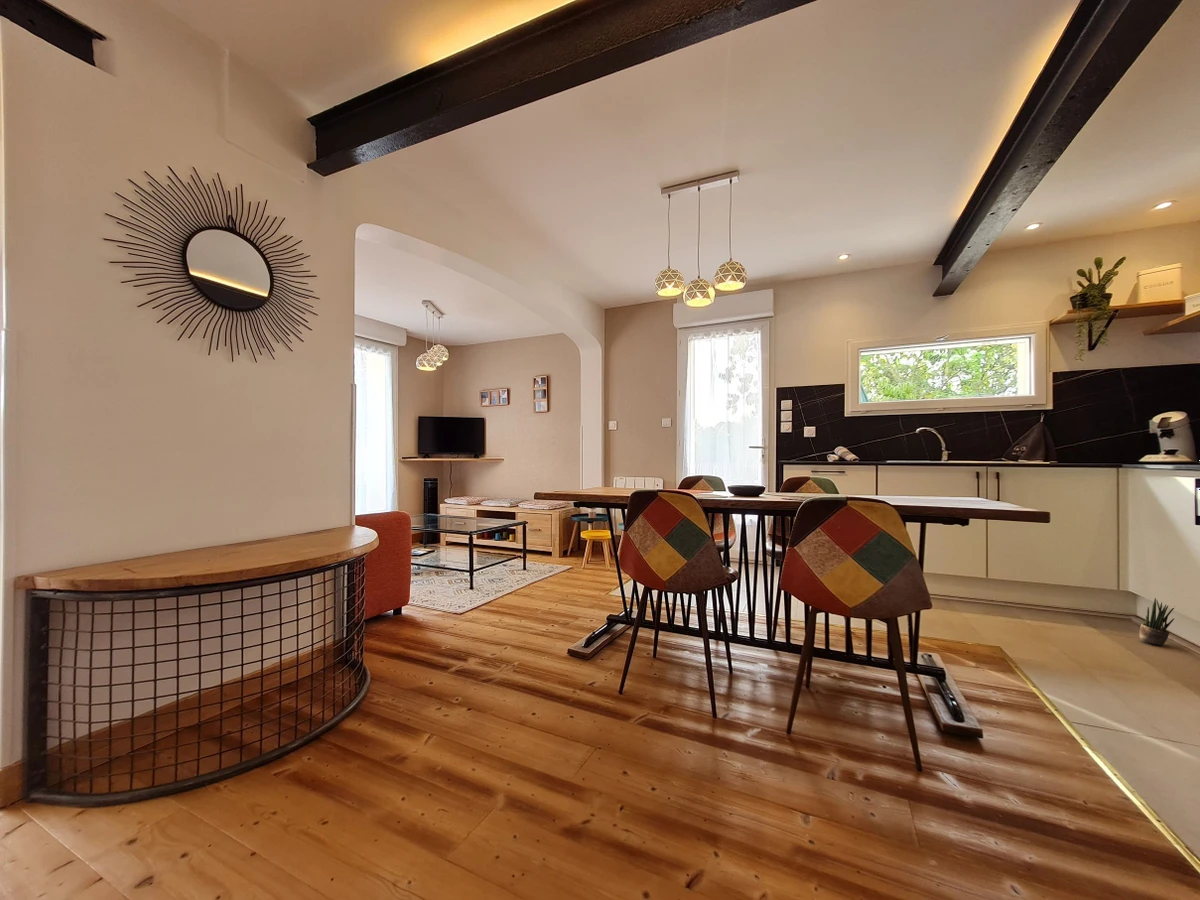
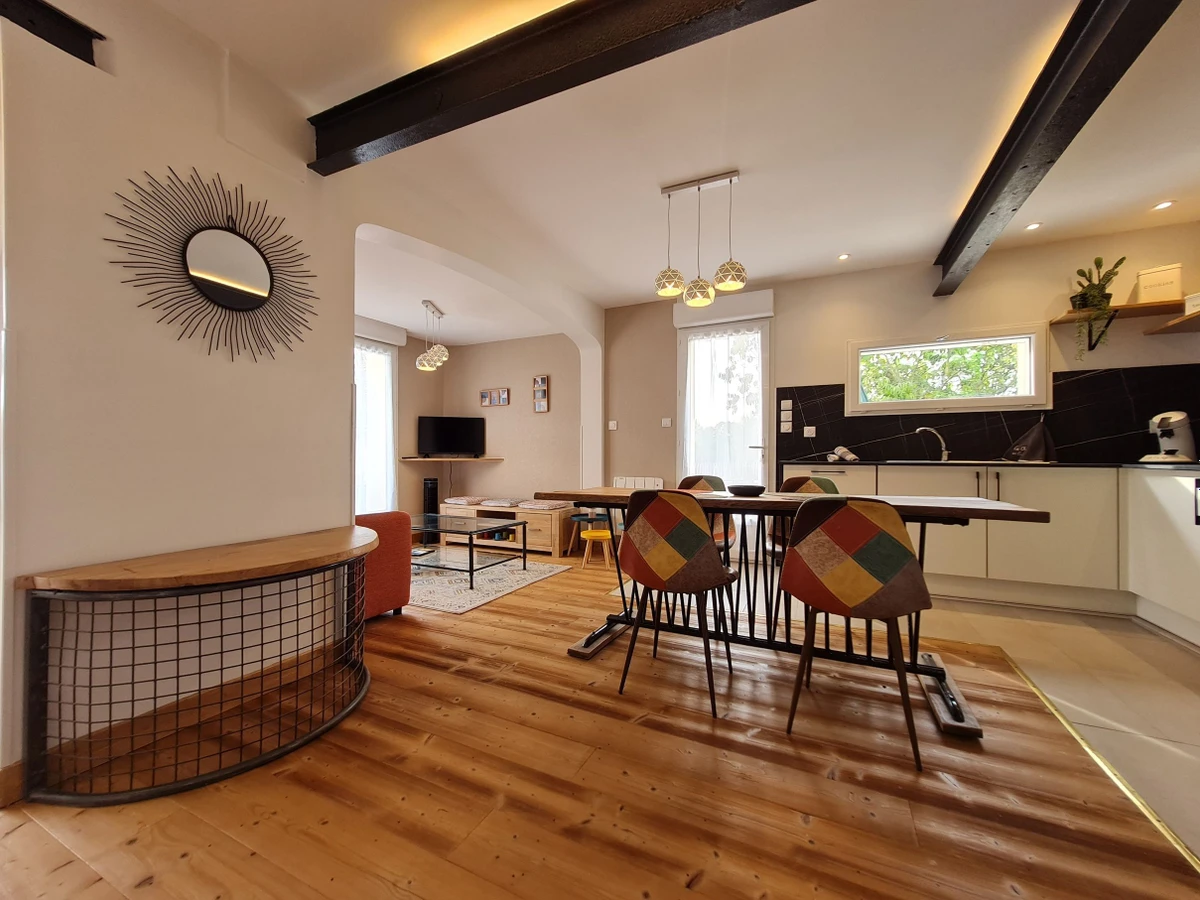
- potted plant [1138,597,1175,647]
